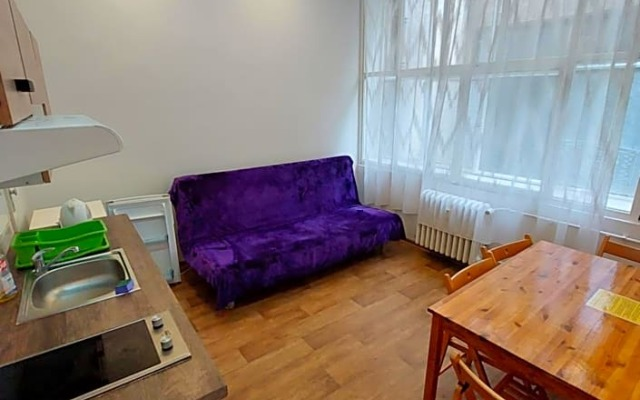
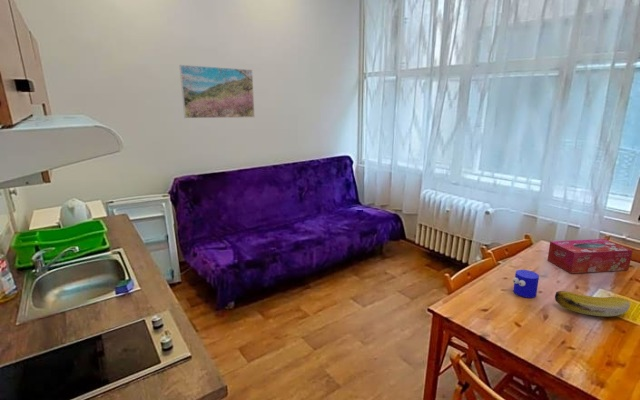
+ banana [554,290,631,317]
+ cup [512,269,540,299]
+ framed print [178,64,256,119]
+ tissue box [547,238,634,274]
